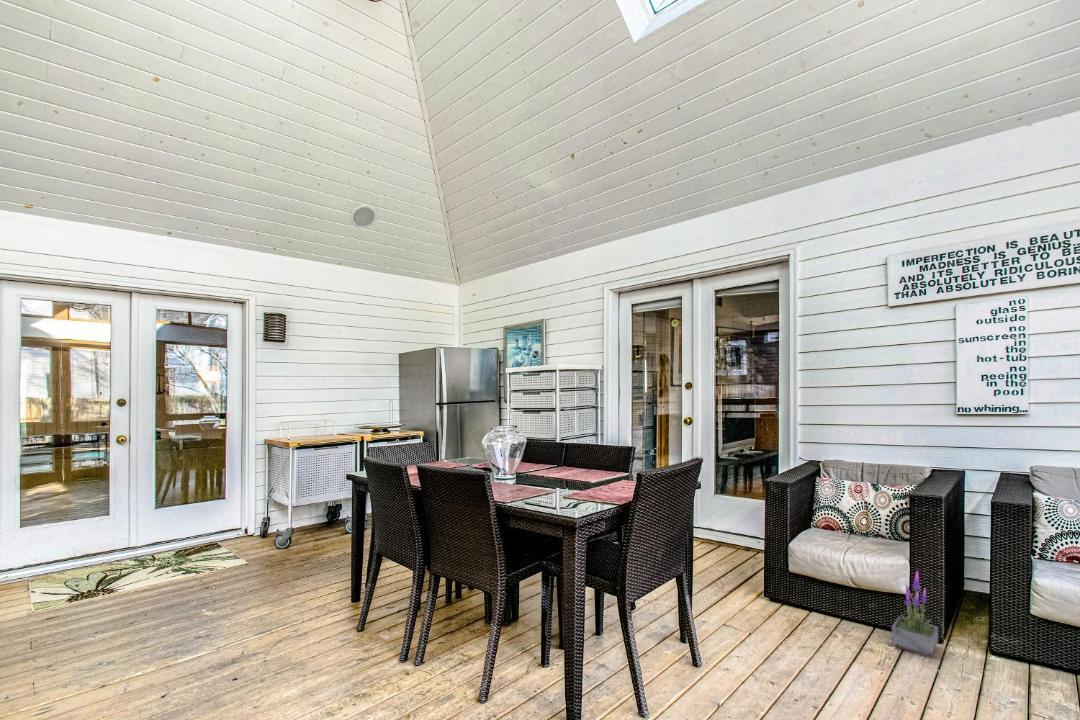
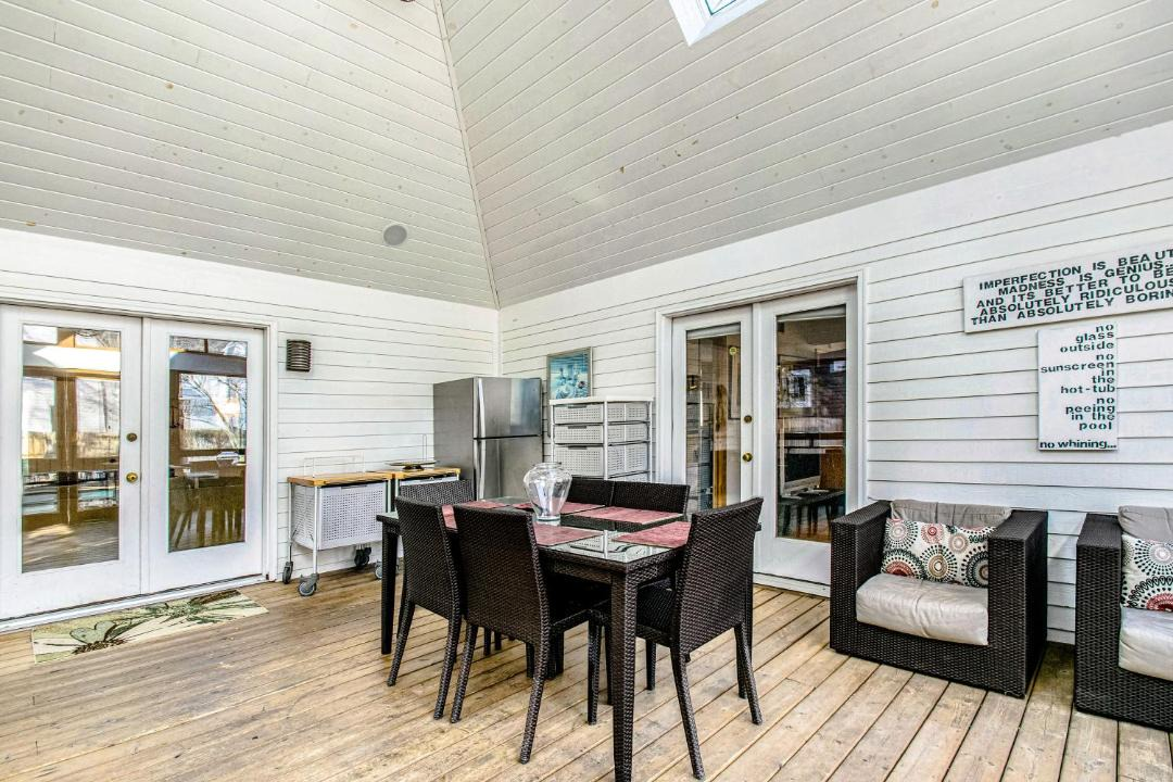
- potted plant [891,570,939,656]
